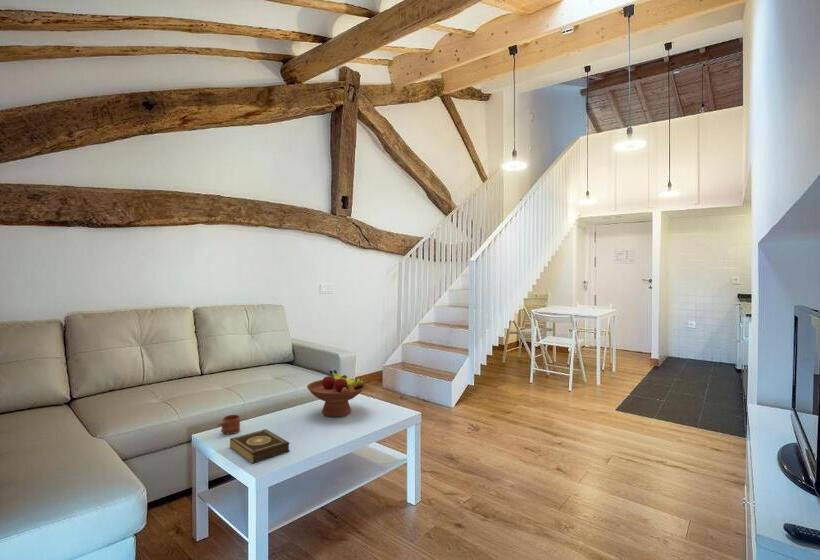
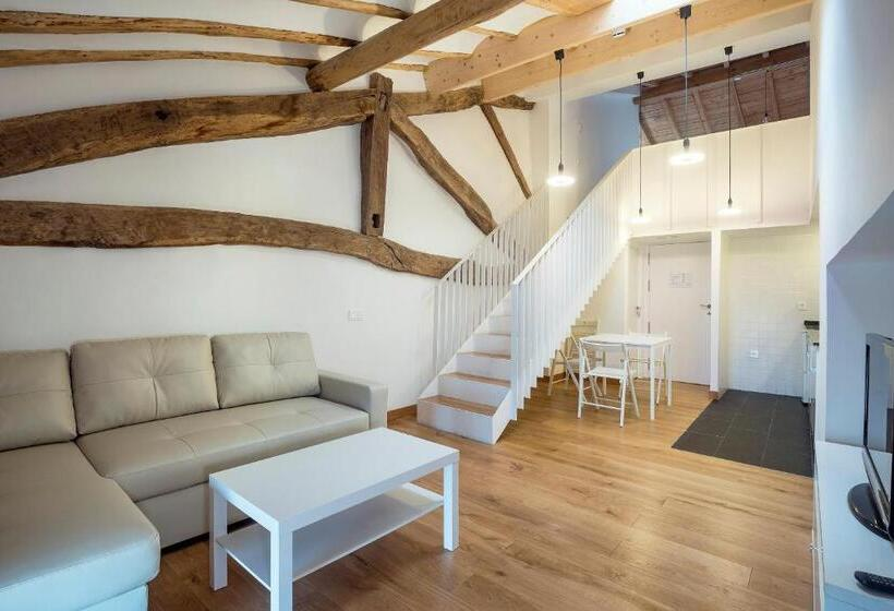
- book [229,428,291,464]
- mug [216,414,241,435]
- fruit bowl [306,369,367,418]
